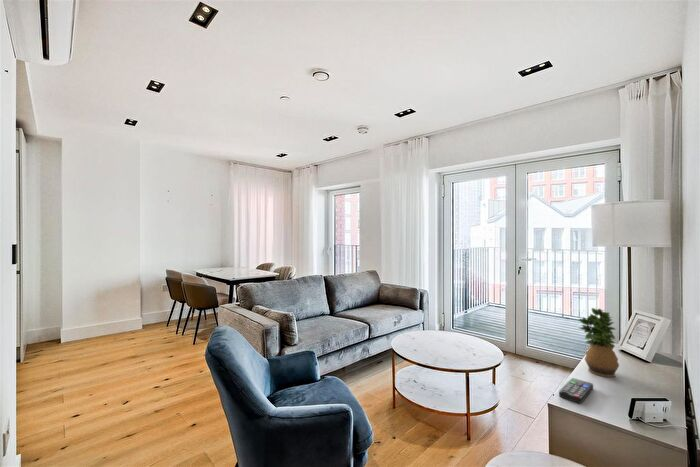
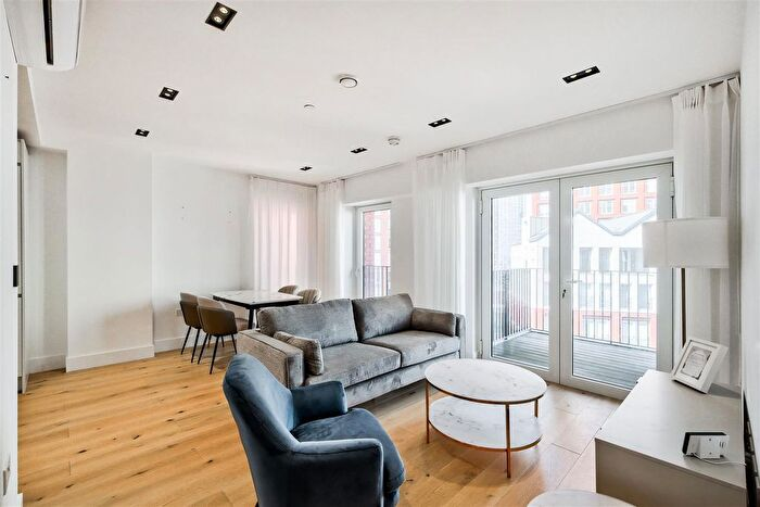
- remote control [558,377,594,404]
- potted plant [578,307,620,378]
